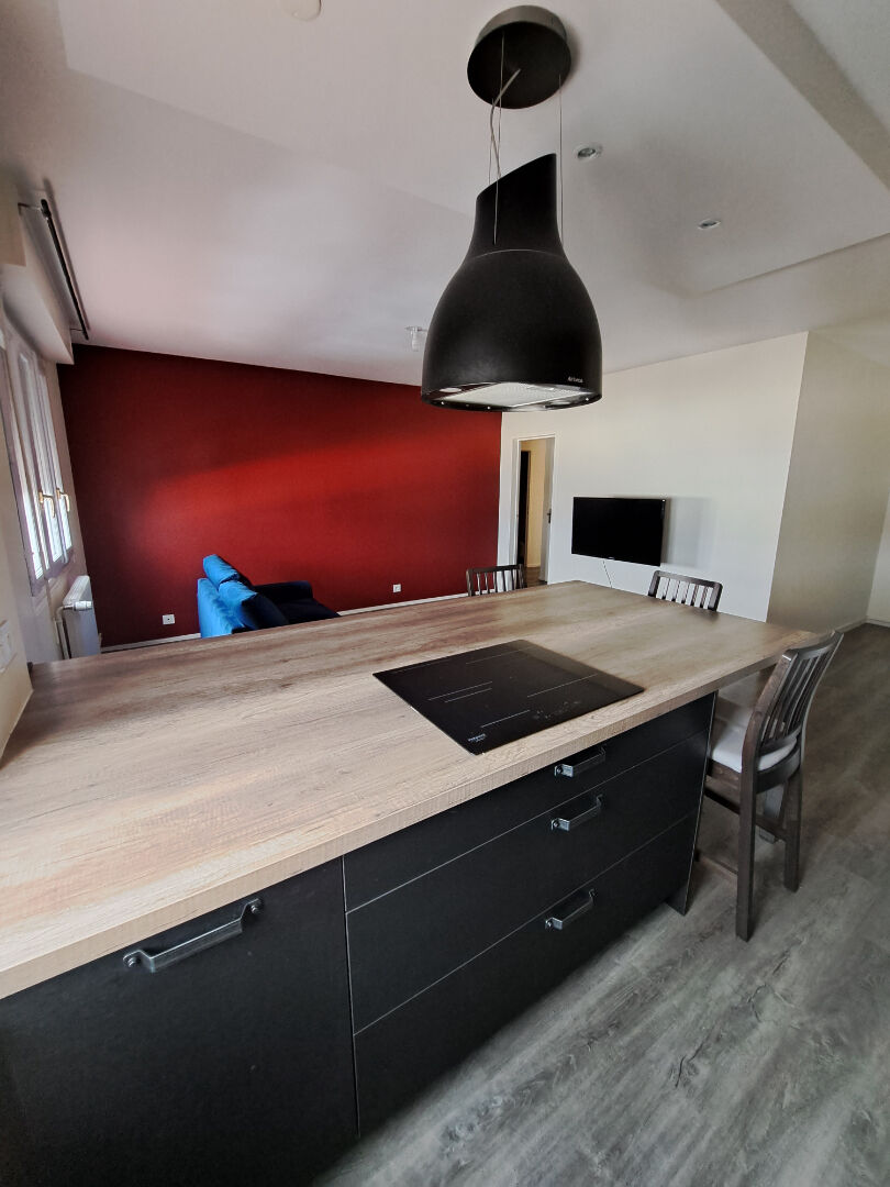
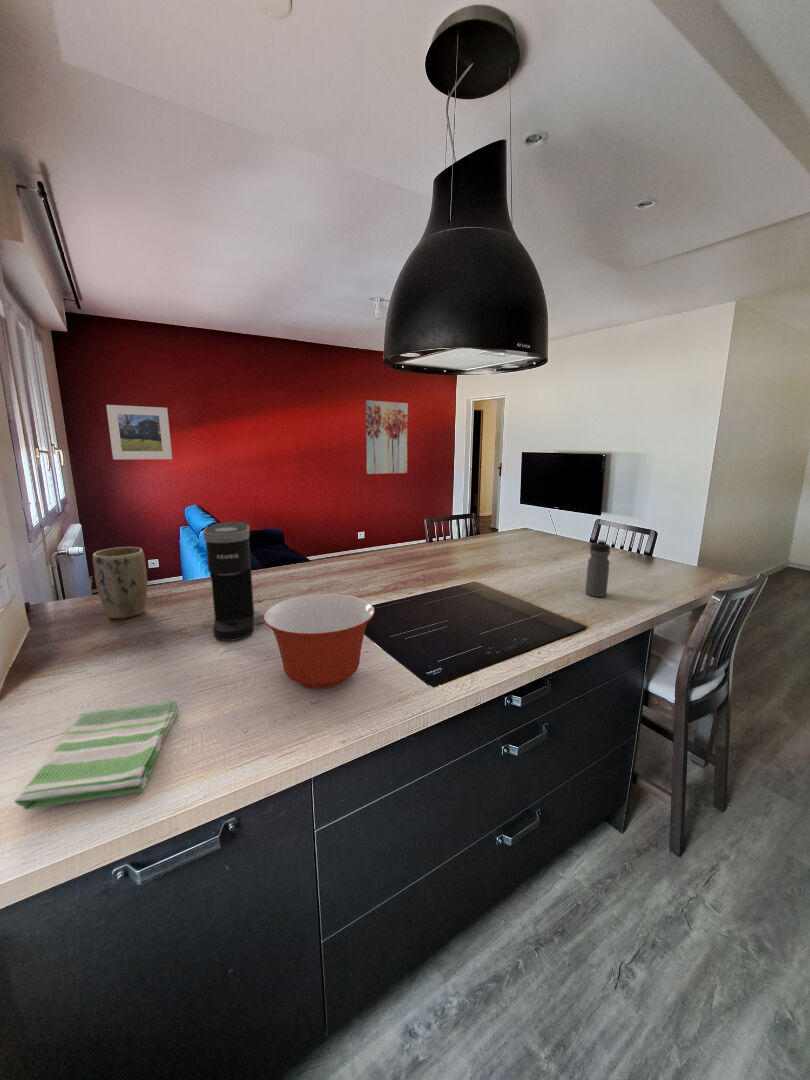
+ dish towel [13,699,180,811]
+ mixing bowl [262,593,376,690]
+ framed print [105,404,173,460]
+ wall art [365,399,409,475]
+ plant pot [92,546,149,620]
+ water bottle [584,539,611,598]
+ coffee maker [202,521,255,642]
